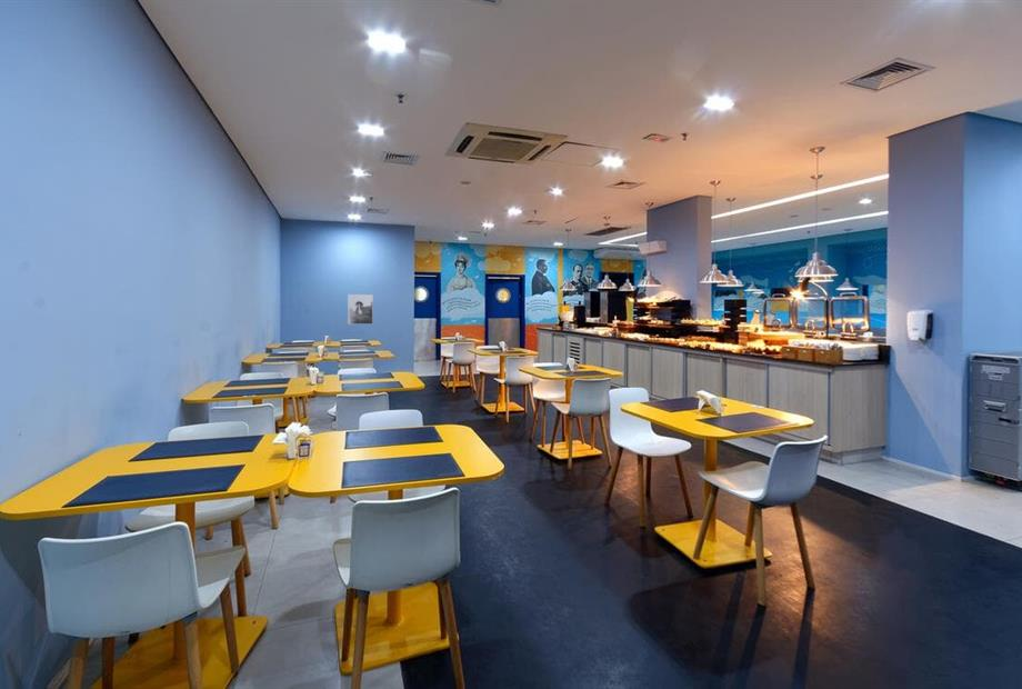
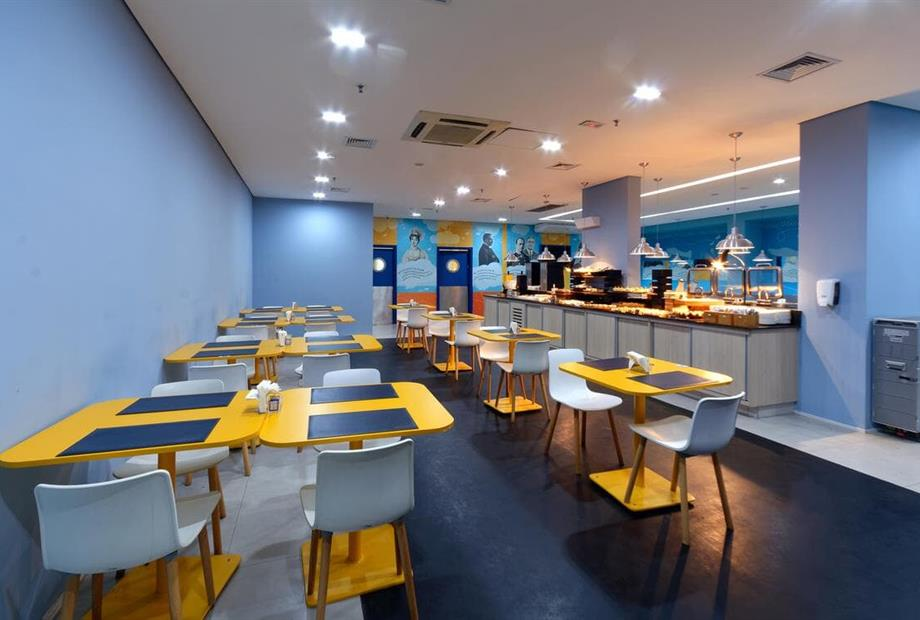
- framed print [347,293,374,326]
